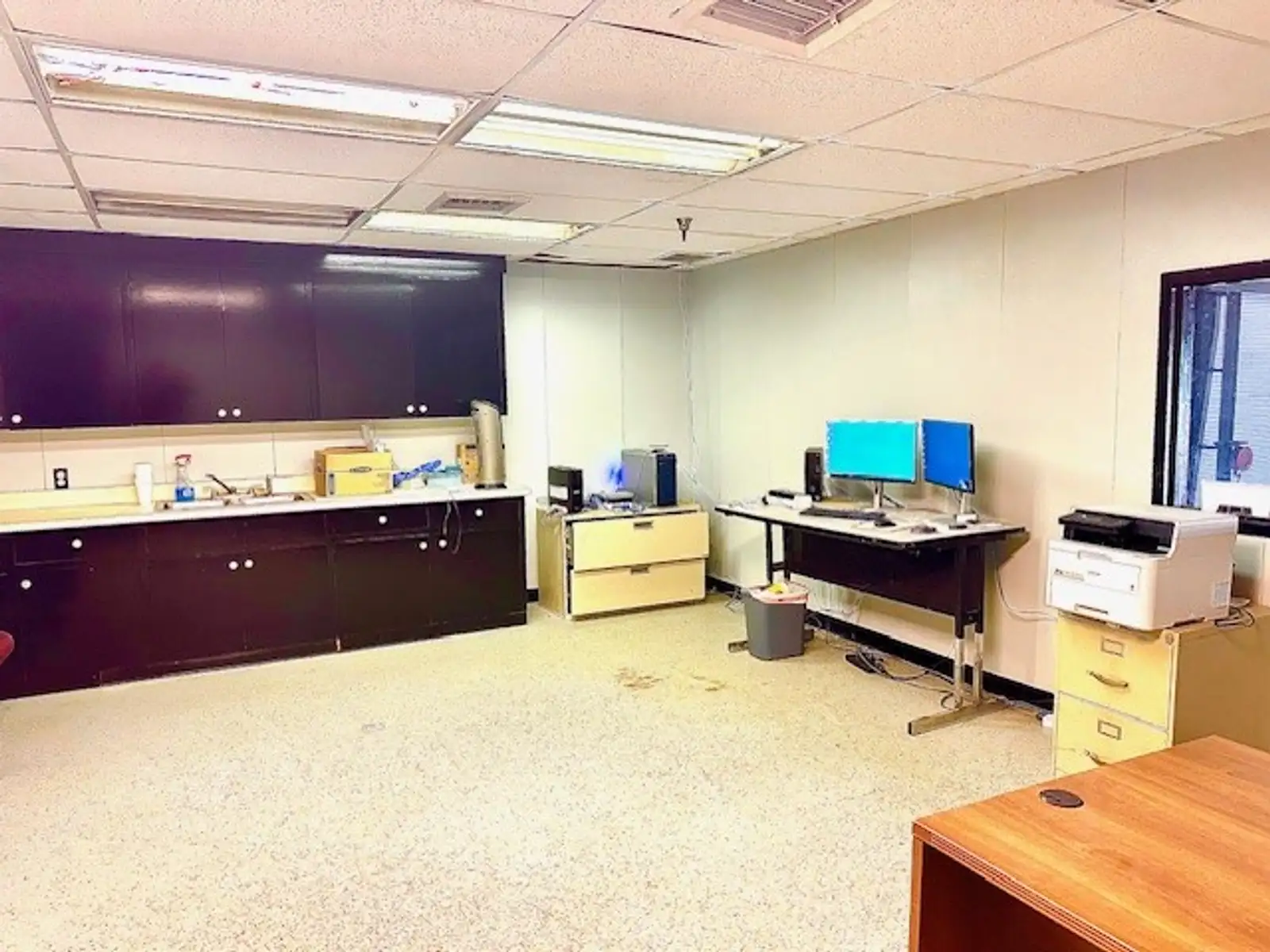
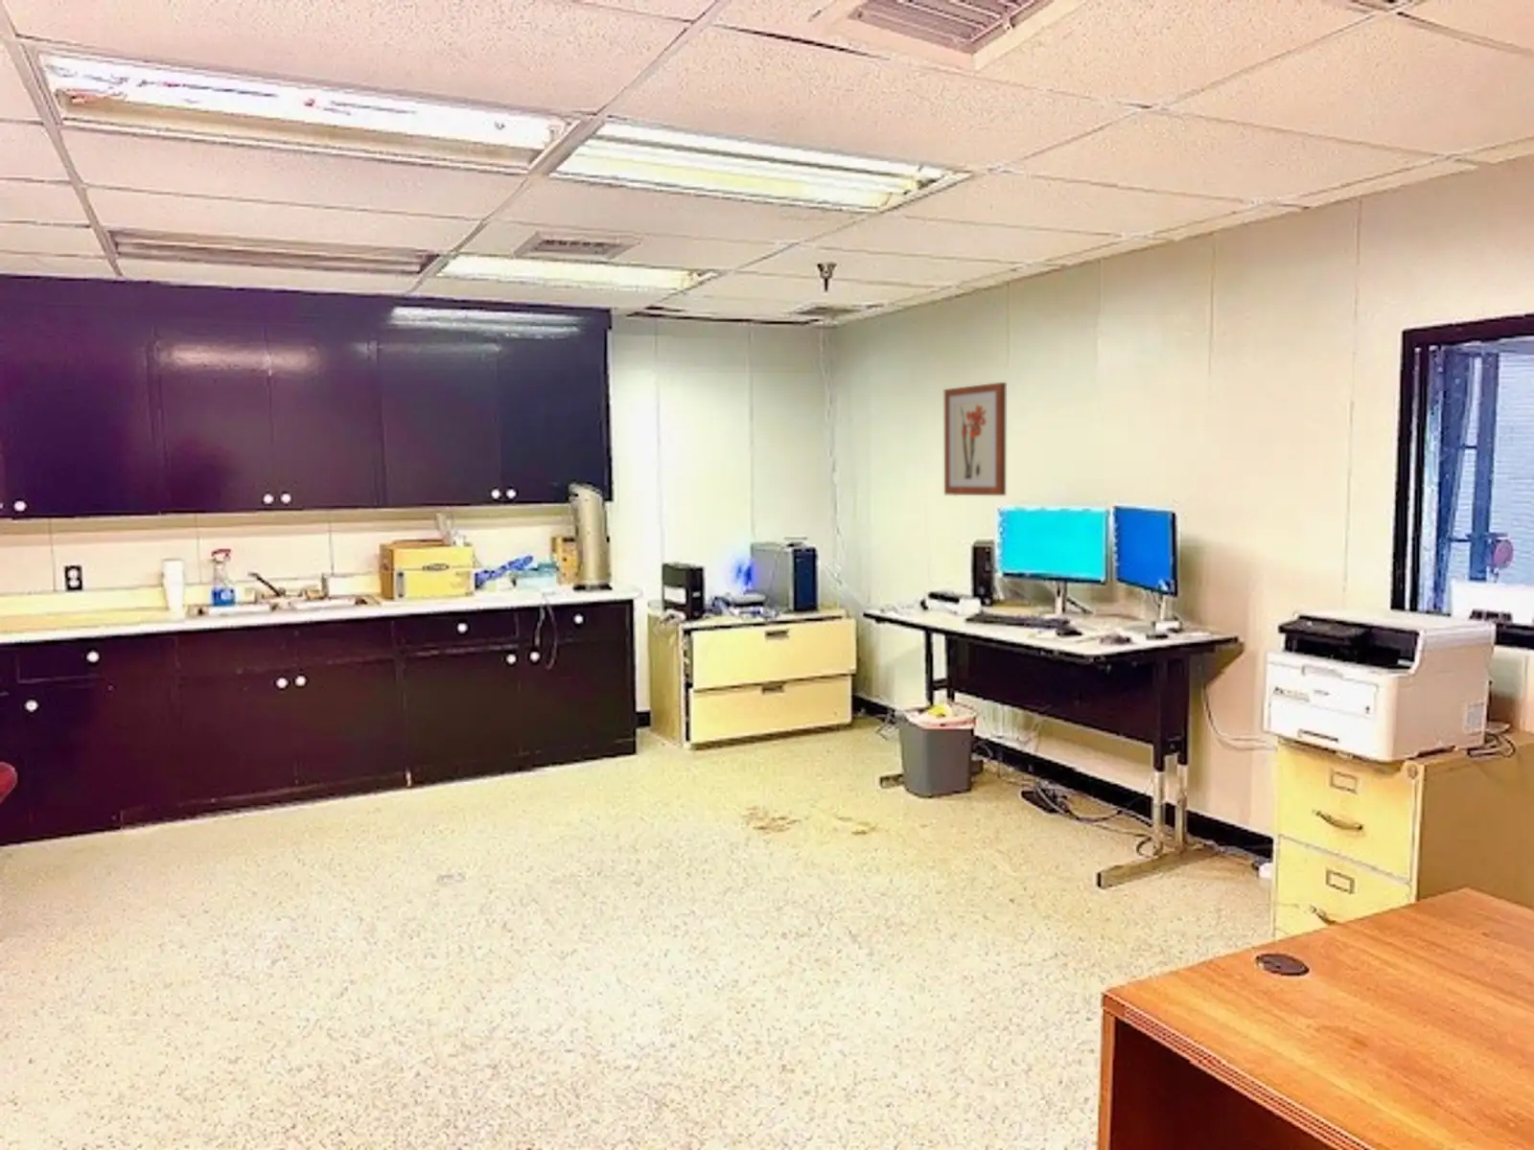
+ wall art [943,382,1007,496]
